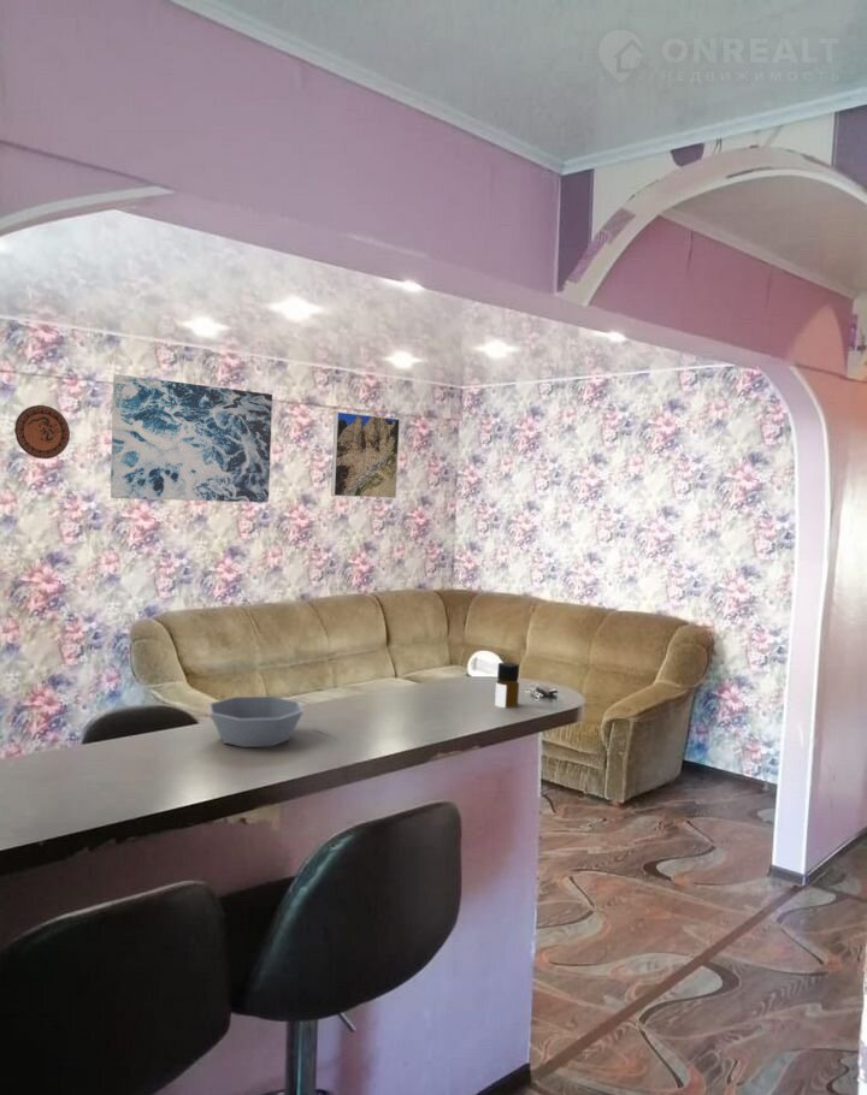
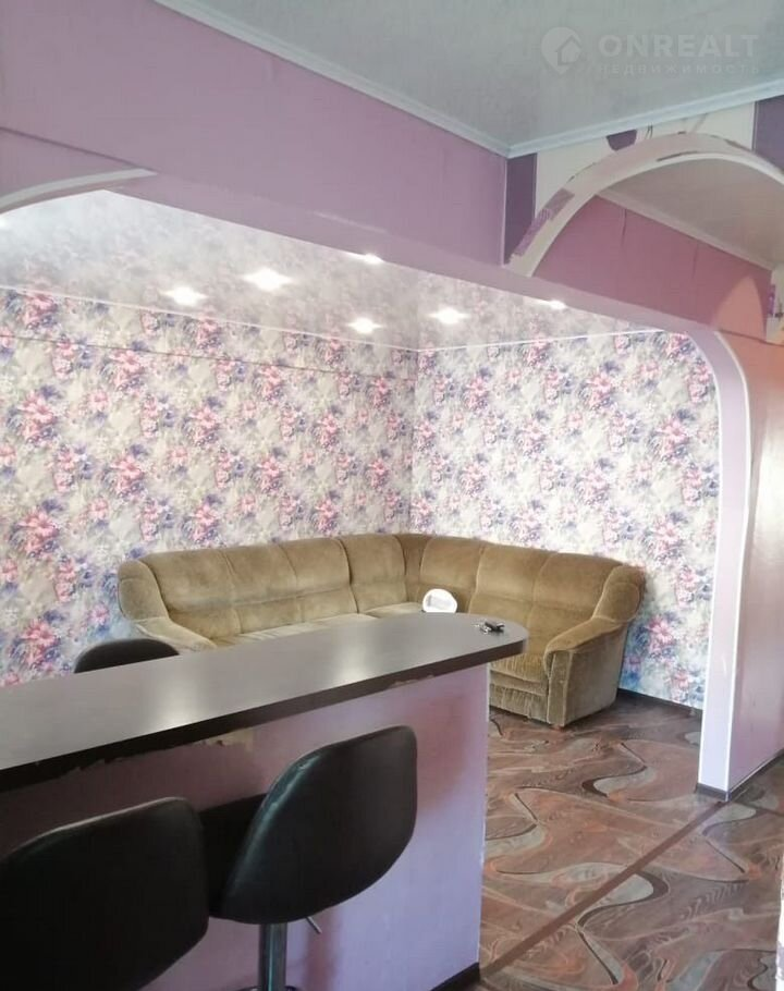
- bottle [494,662,520,709]
- wall art [110,373,273,503]
- bowl [207,696,305,748]
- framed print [330,410,401,499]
- decorative plate [13,404,71,460]
